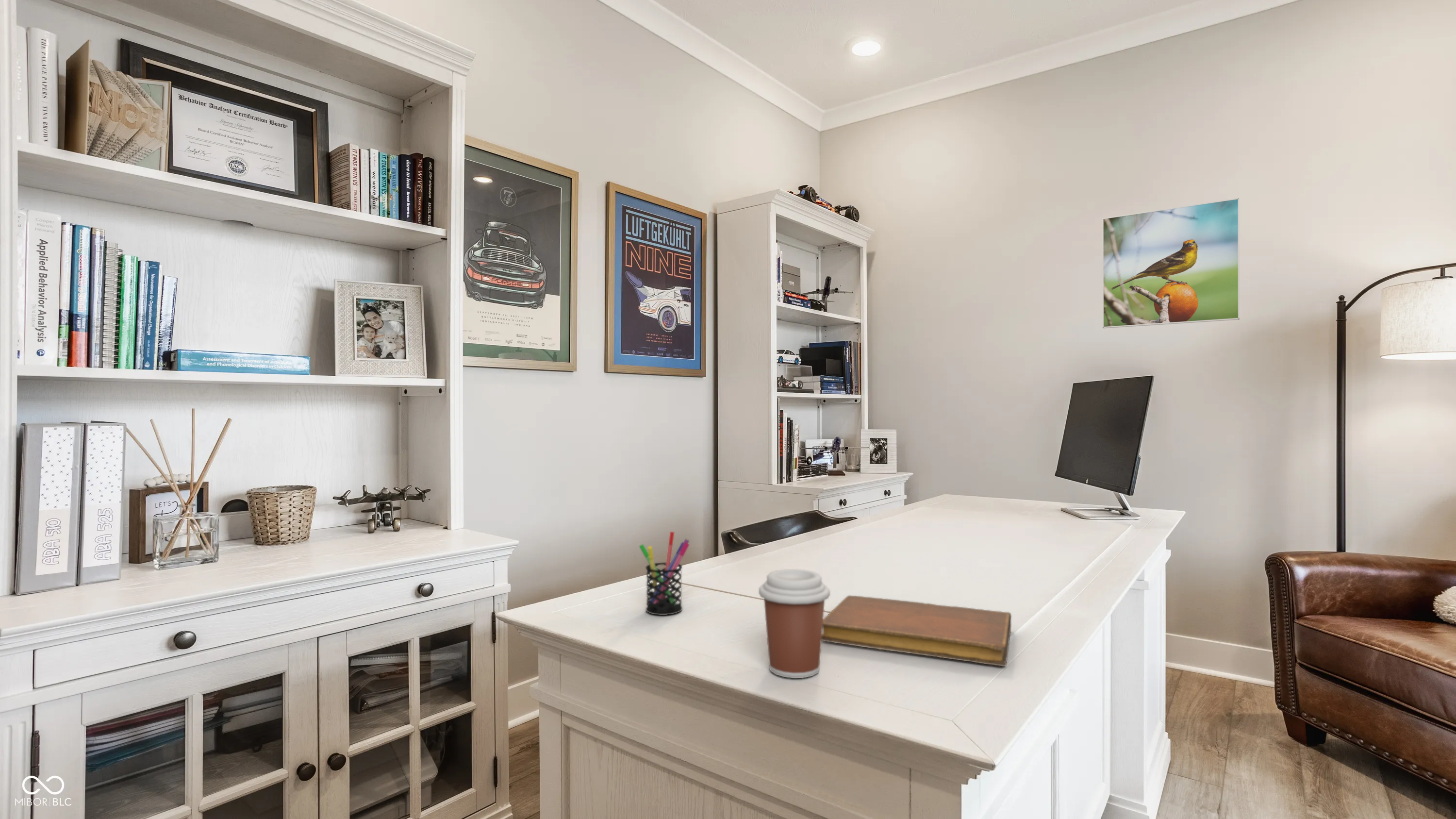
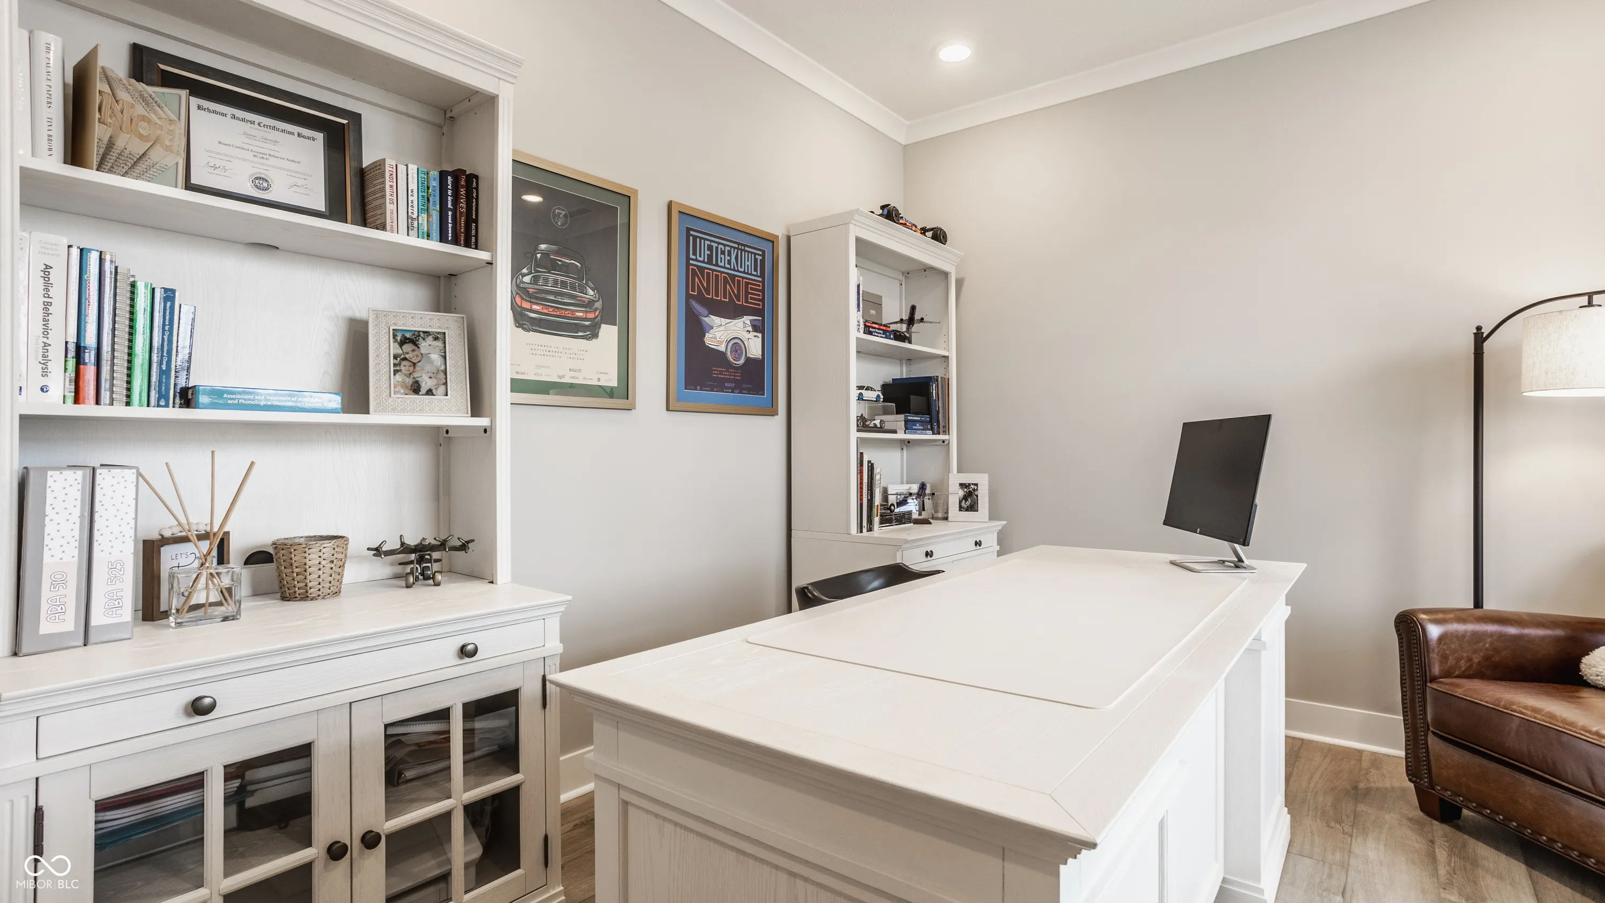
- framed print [1102,198,1240,329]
- notebook [822,595,1012,667]
- pen holder [639,531,690,616]
- coffee cup [758,568,830,679]
